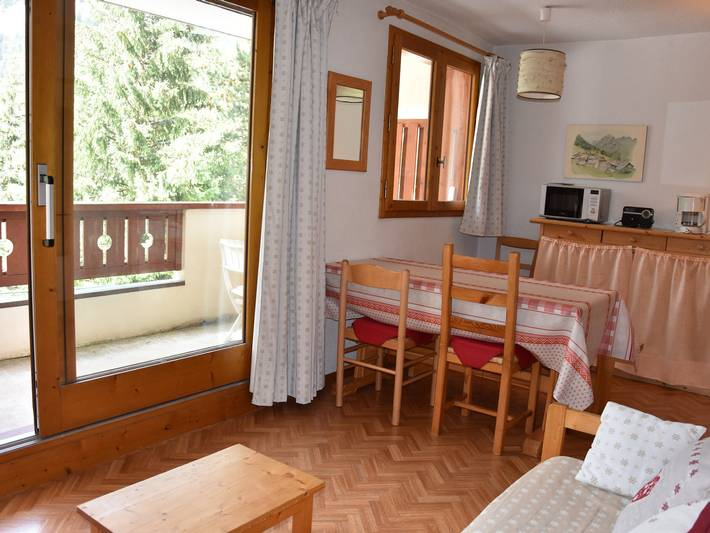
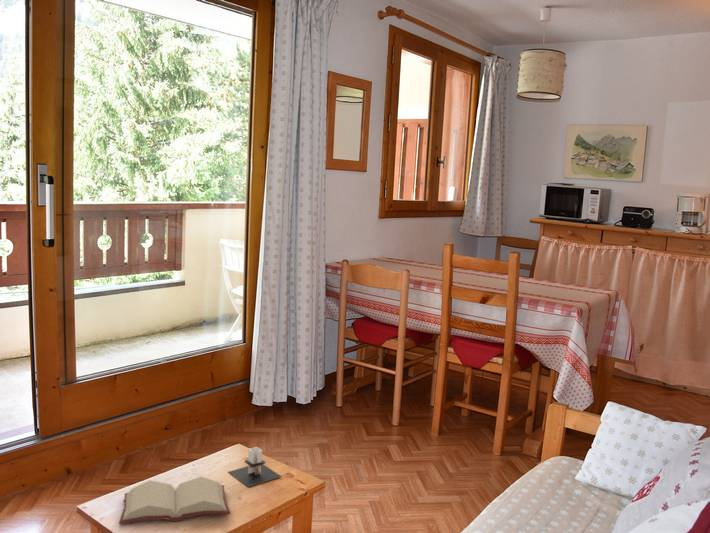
+ hardback book [118,476,231,525]
+ architectural model [227,446,282,488]
